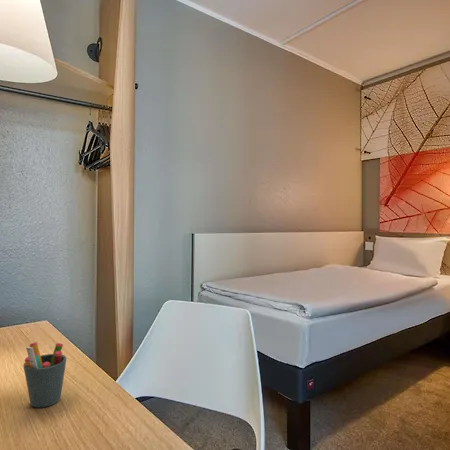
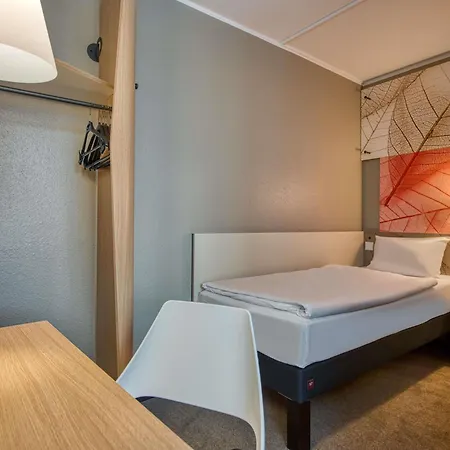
- pen holder [22,341,67,409]
